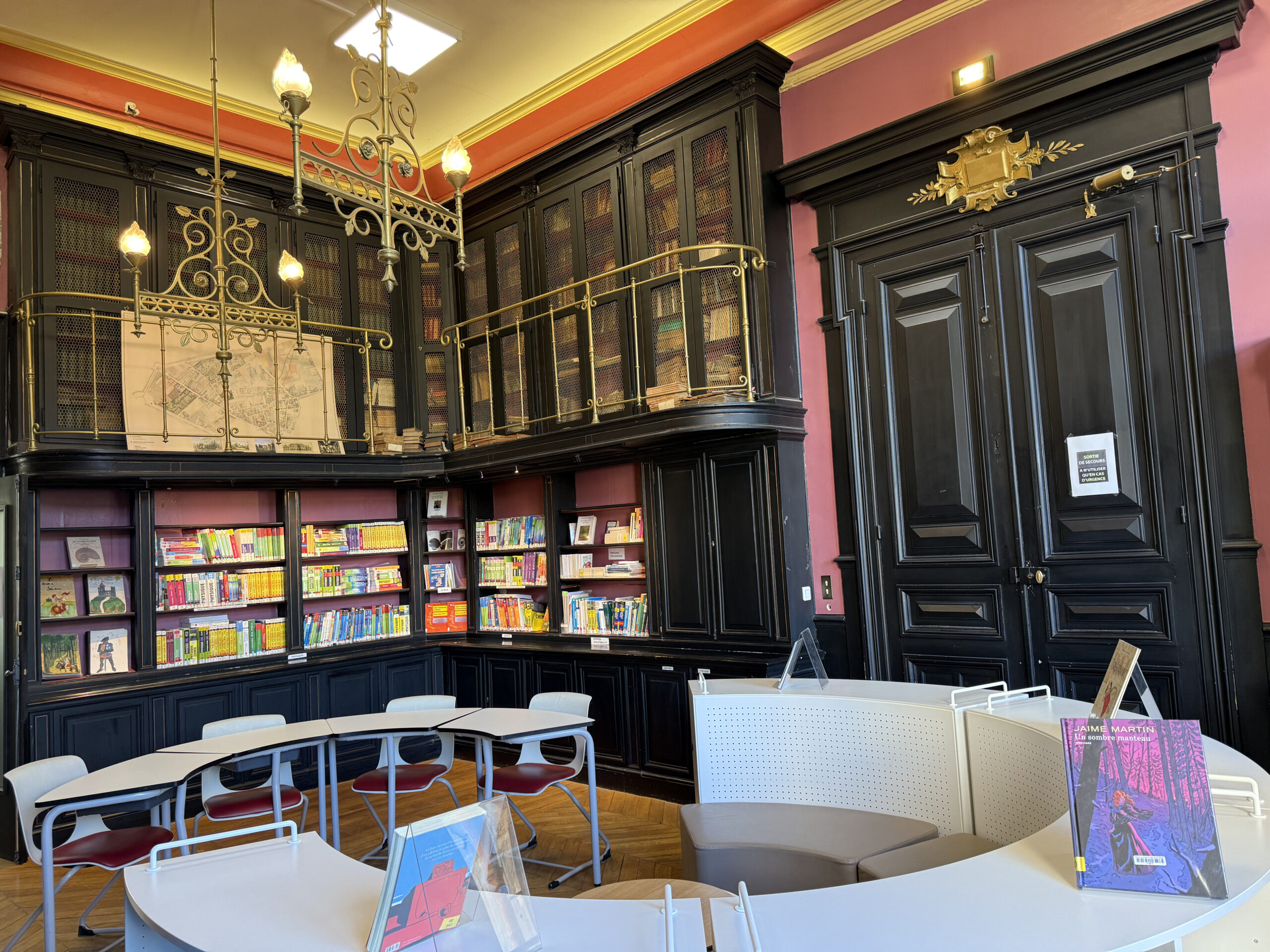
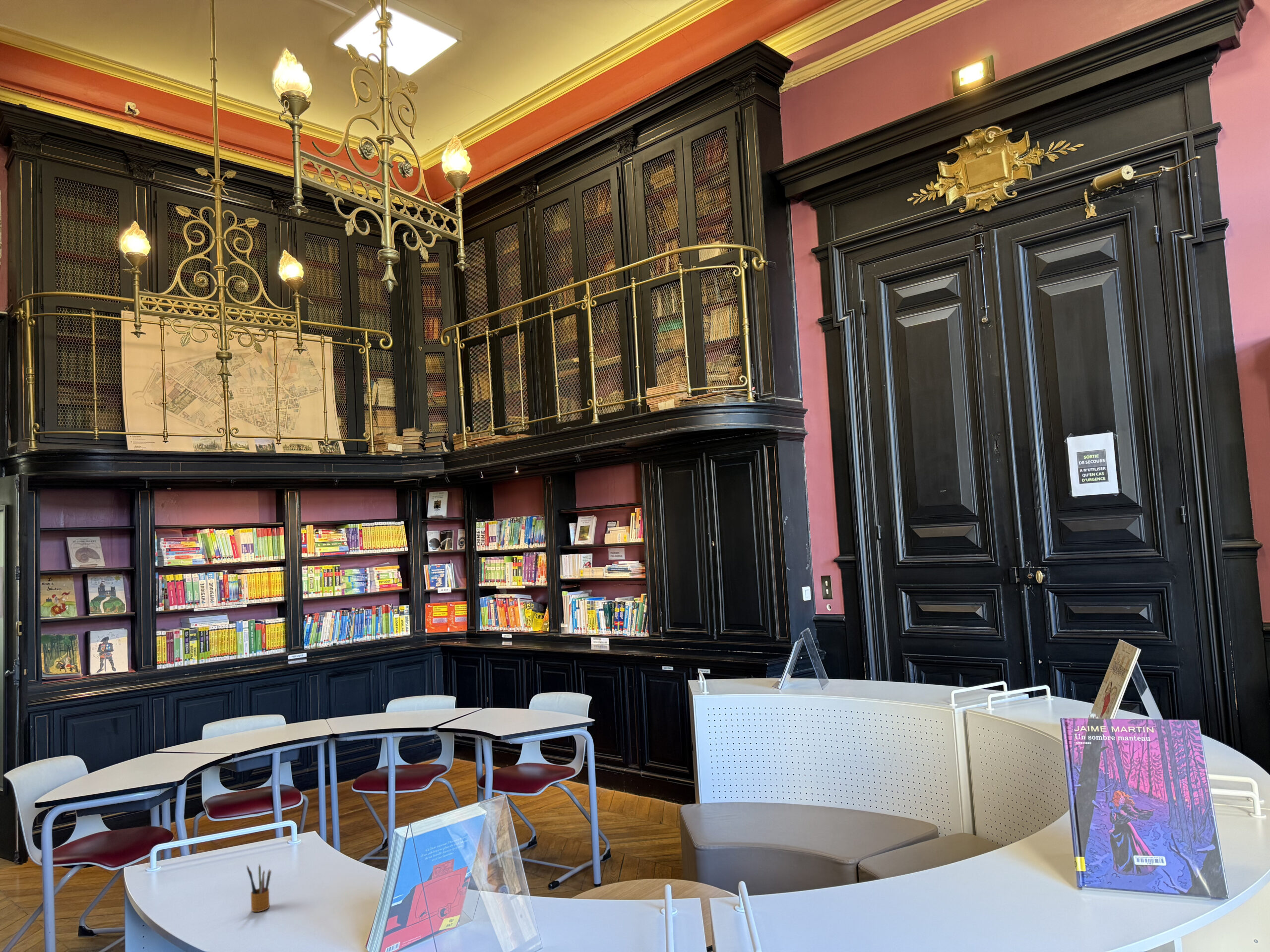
+ pencil box [246,864,272,912]
